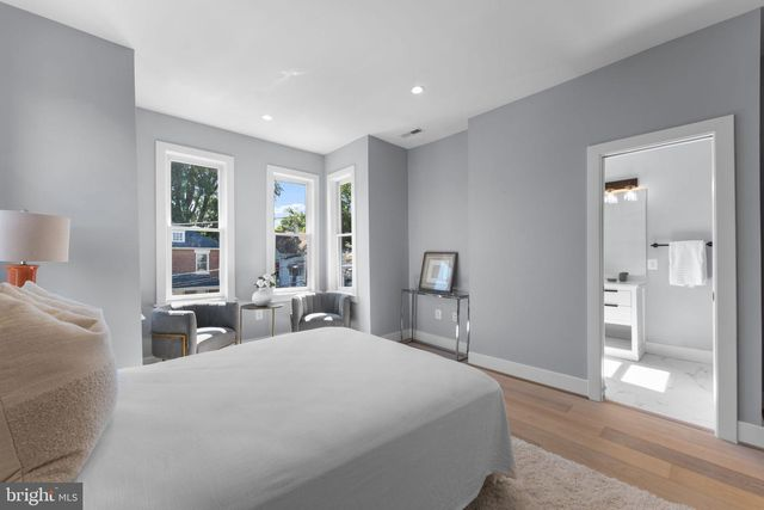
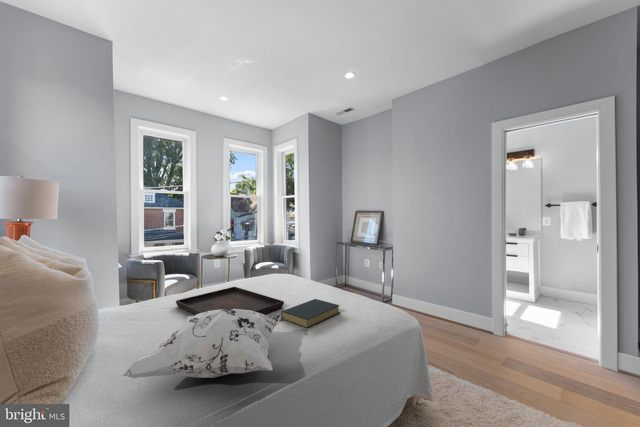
+ decorative pillow [120,309,285,379]
+ hardback book [280,298,341,329]
+ serving tray [175,286,285,316]
